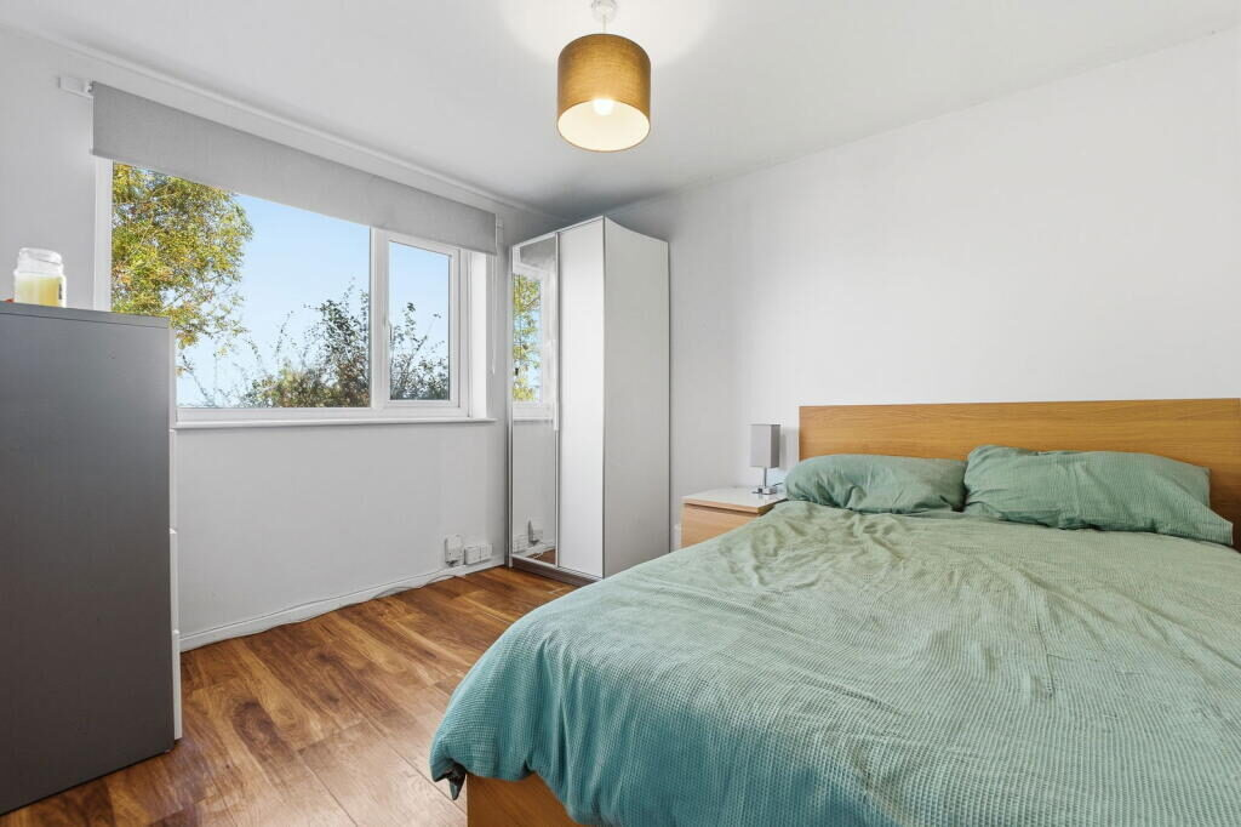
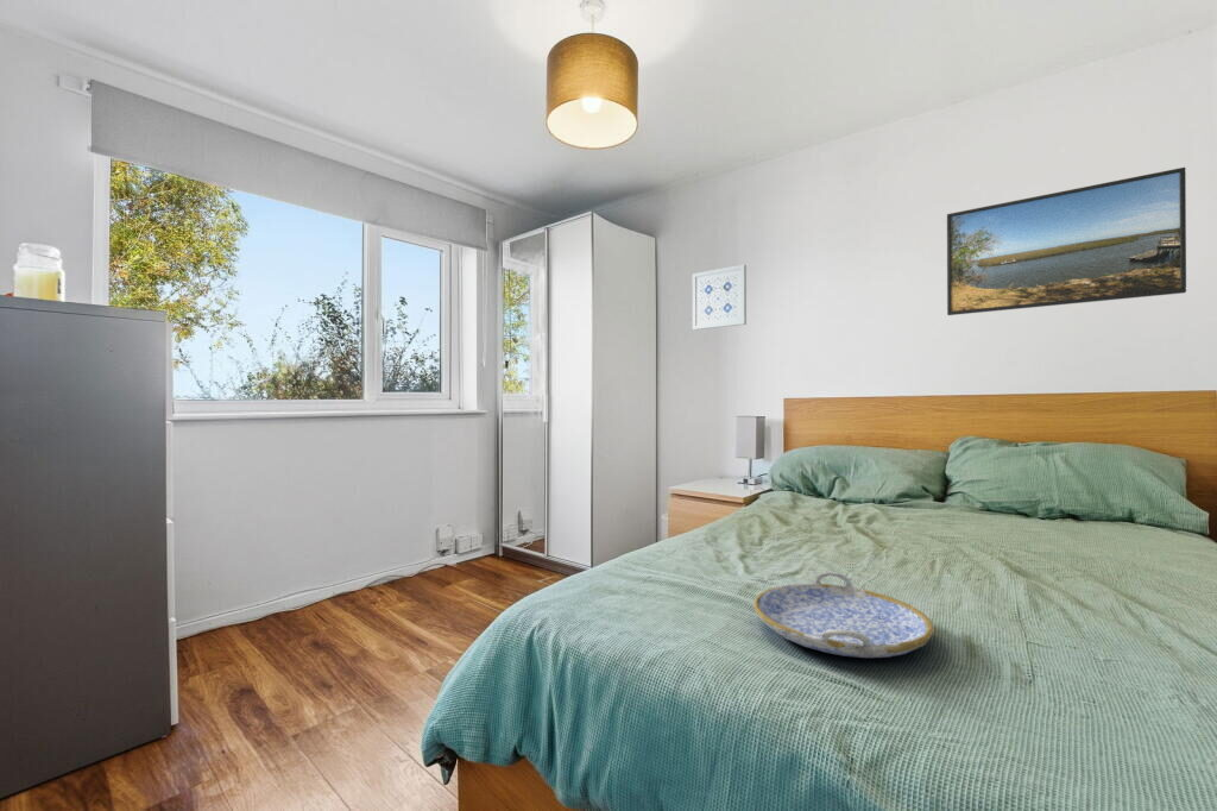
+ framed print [946,166,1187,316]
+ wall art [692,264,748,331]
+ serving tray [752,571,935,659]
